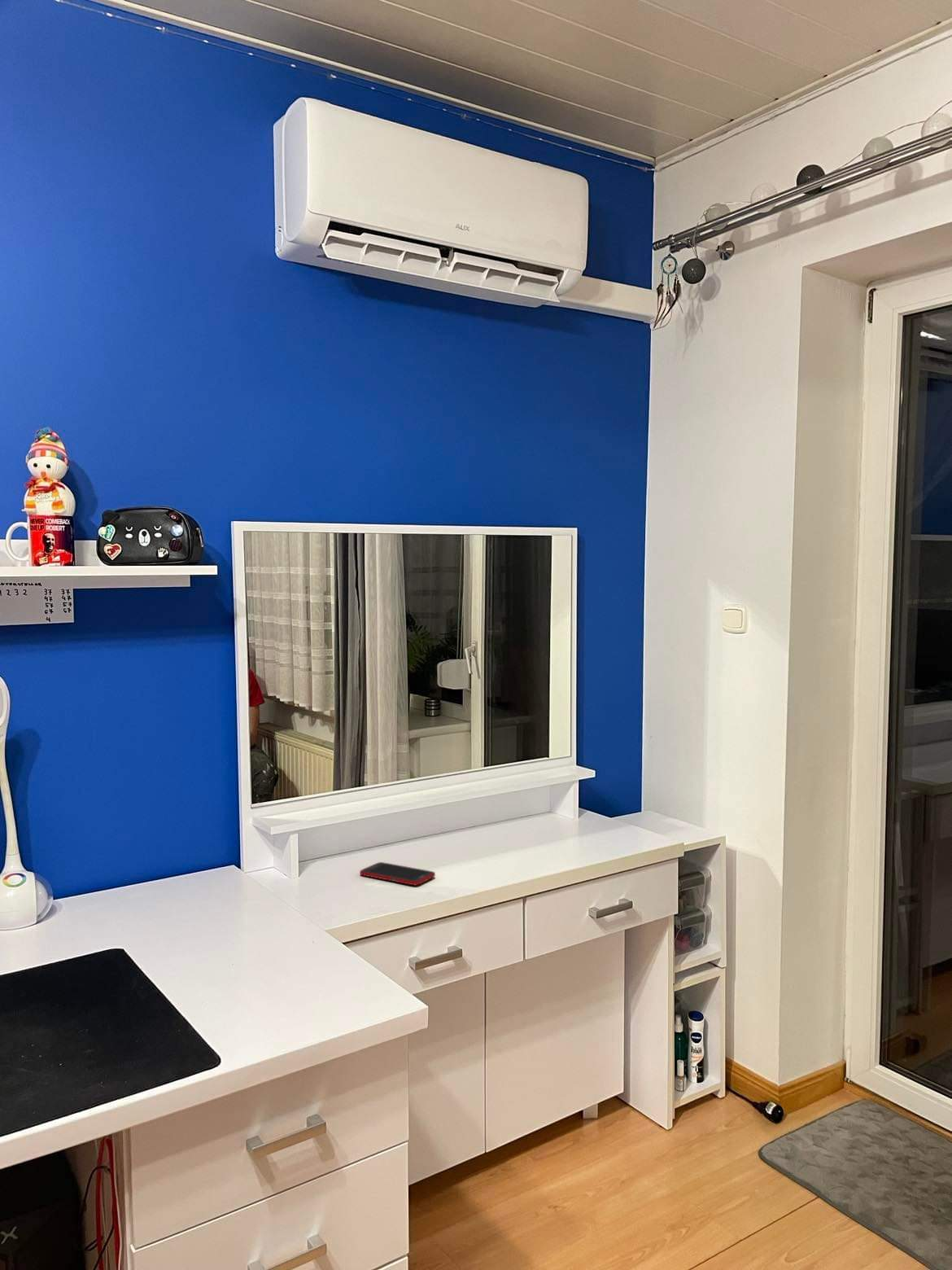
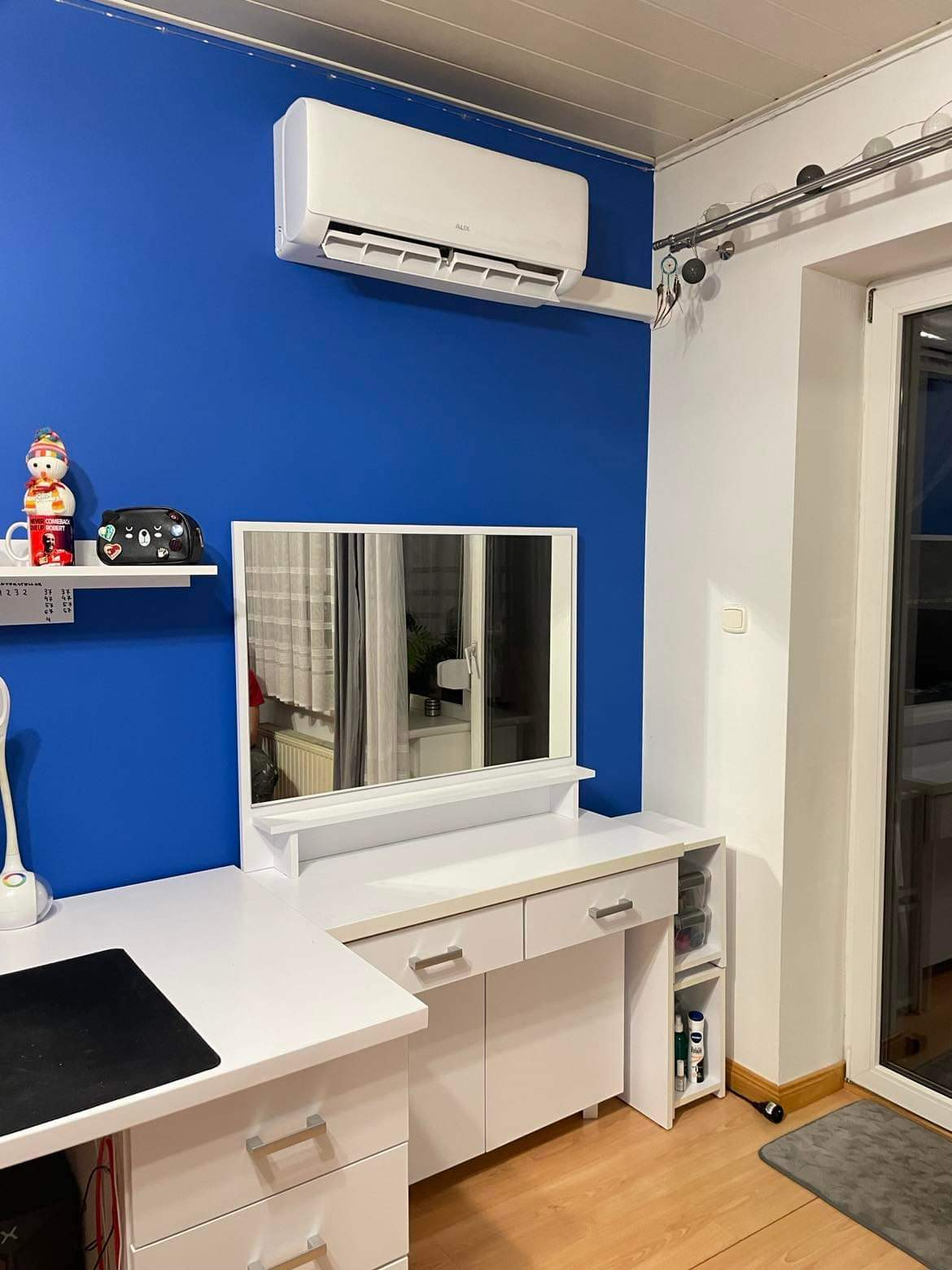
- cell phone [359,861,436,886]
